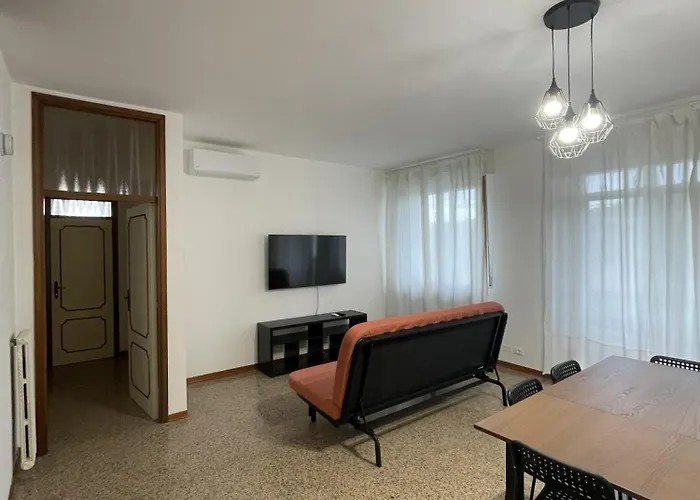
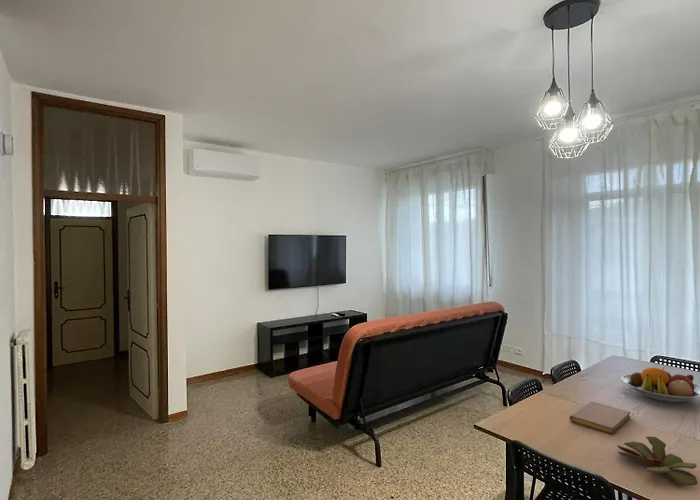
+ notebook [569,401,632,435]
+ succulent plant [616,436,699,487]
+ fruit bowl [620,366,700,403]
